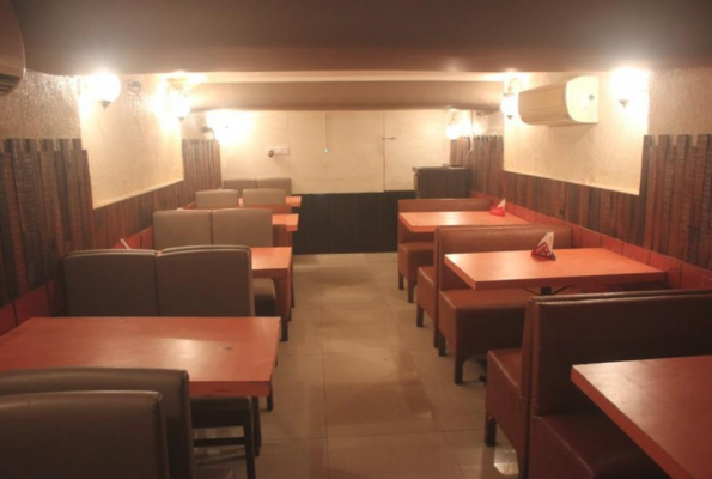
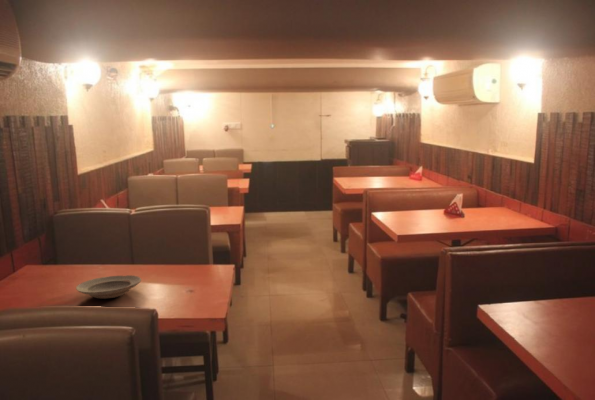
+ plate [75,274,142,300]
